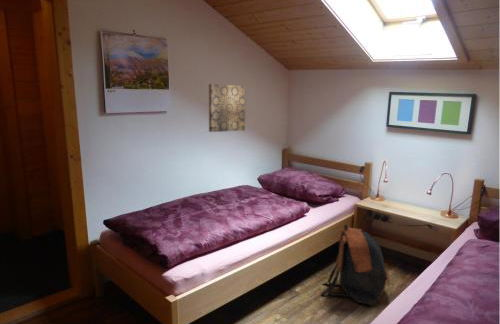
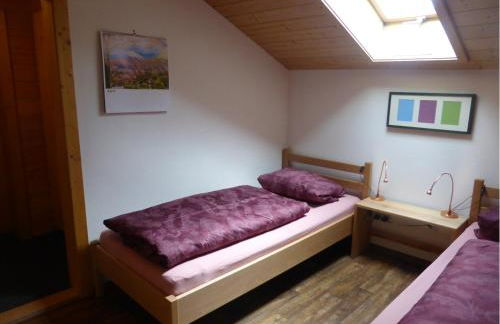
- wall art [208,83,246,133]
- backpack [320,224,391,307]
